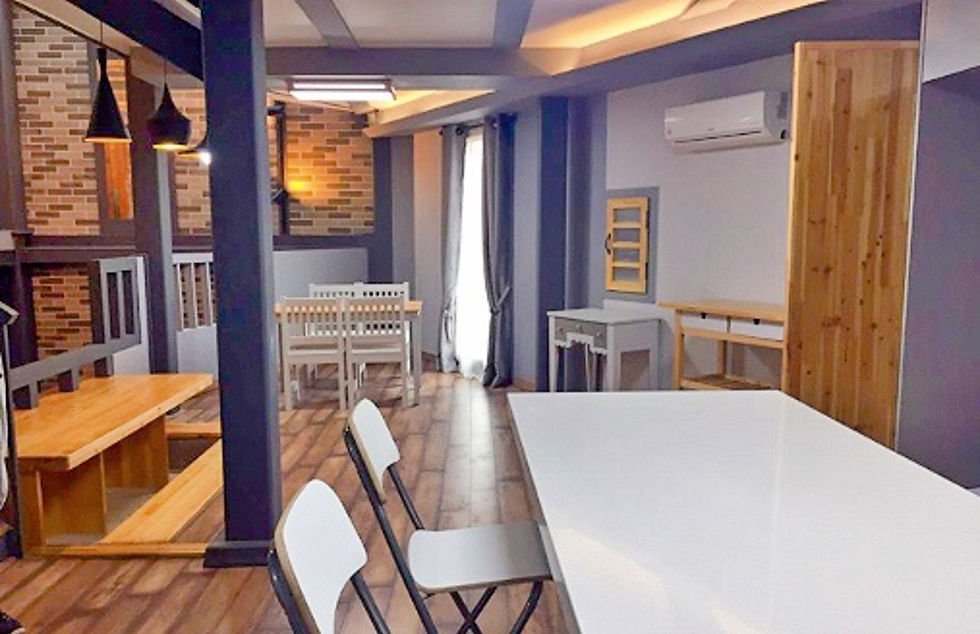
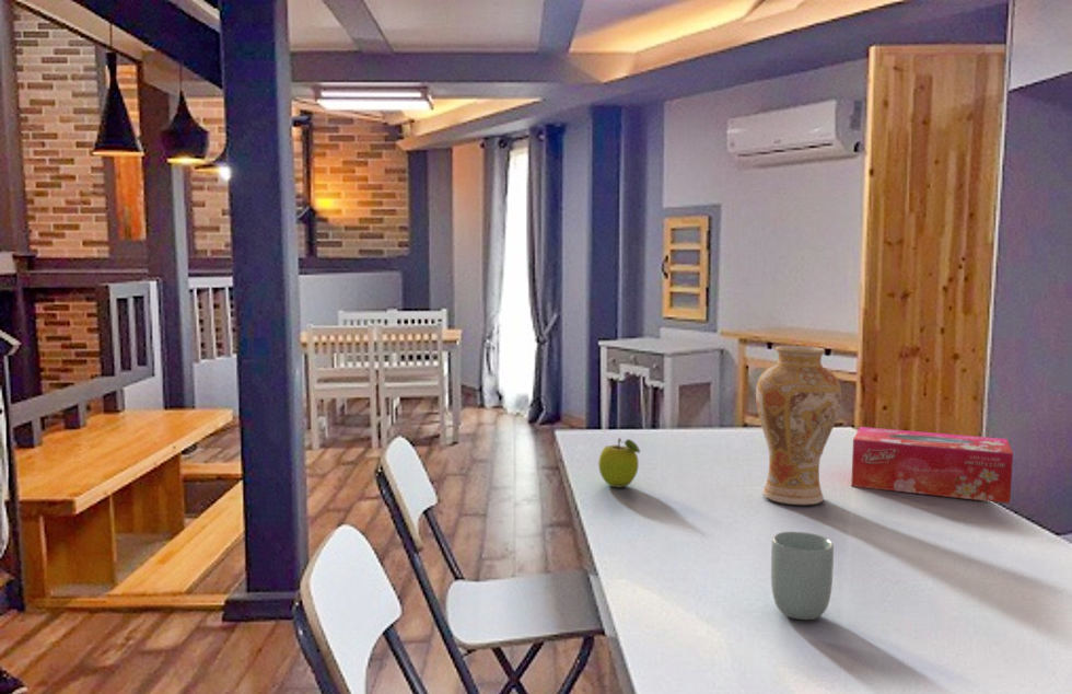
+ fruit [597,437,641,488]
+ cup [770,531,835,621]
+ tissue box [850,426,1014,505]
+ vase [755,345,842,506]
